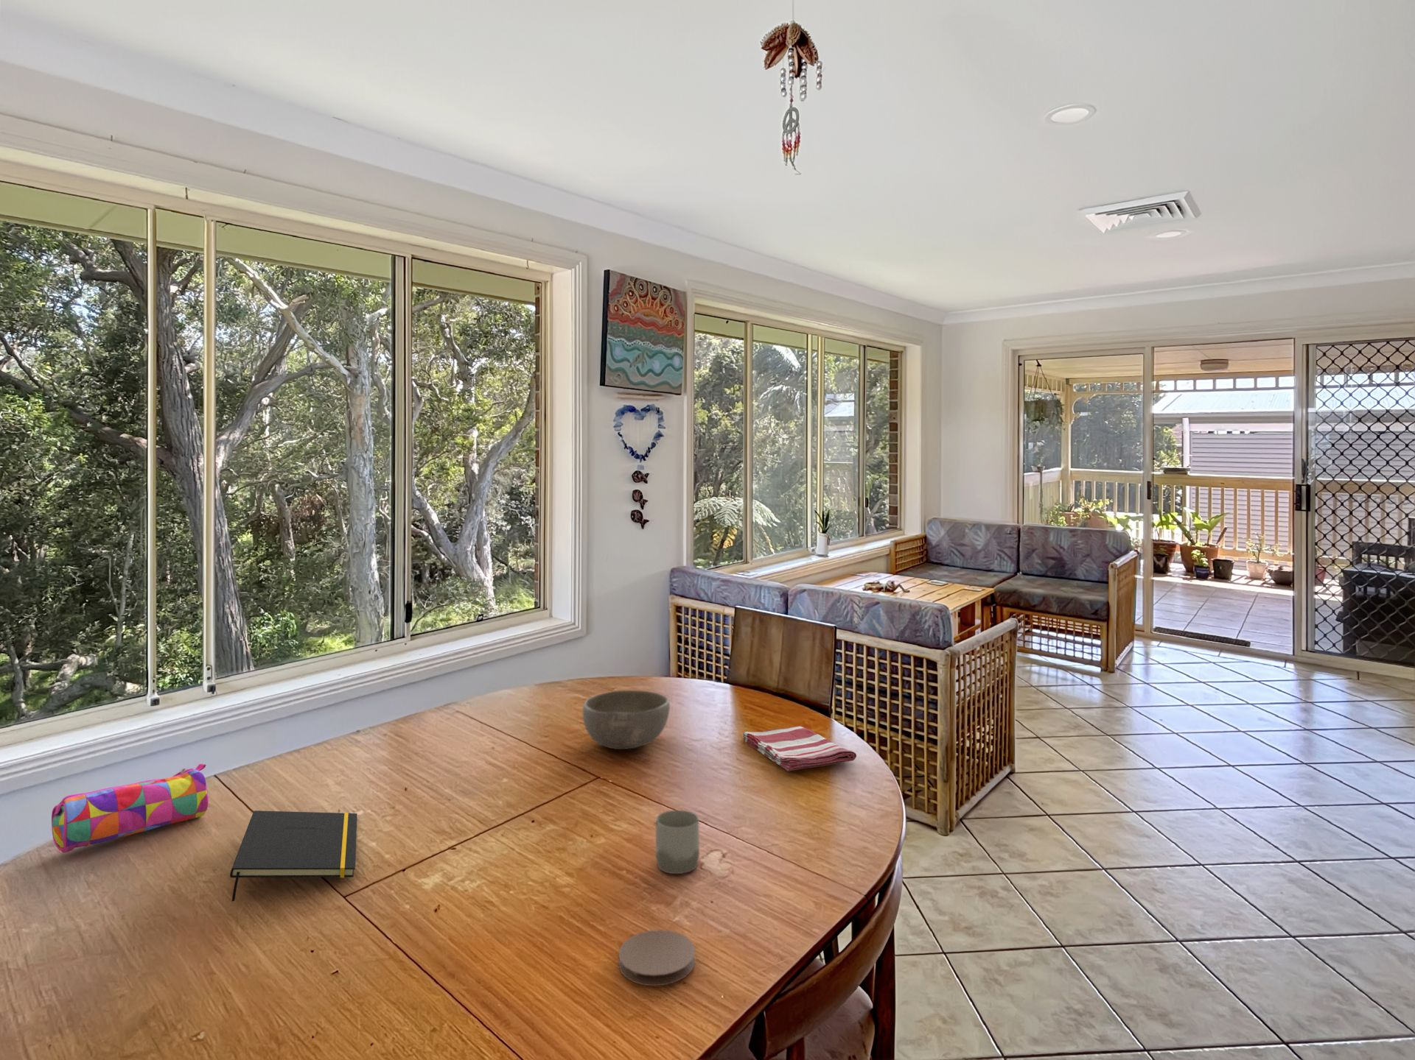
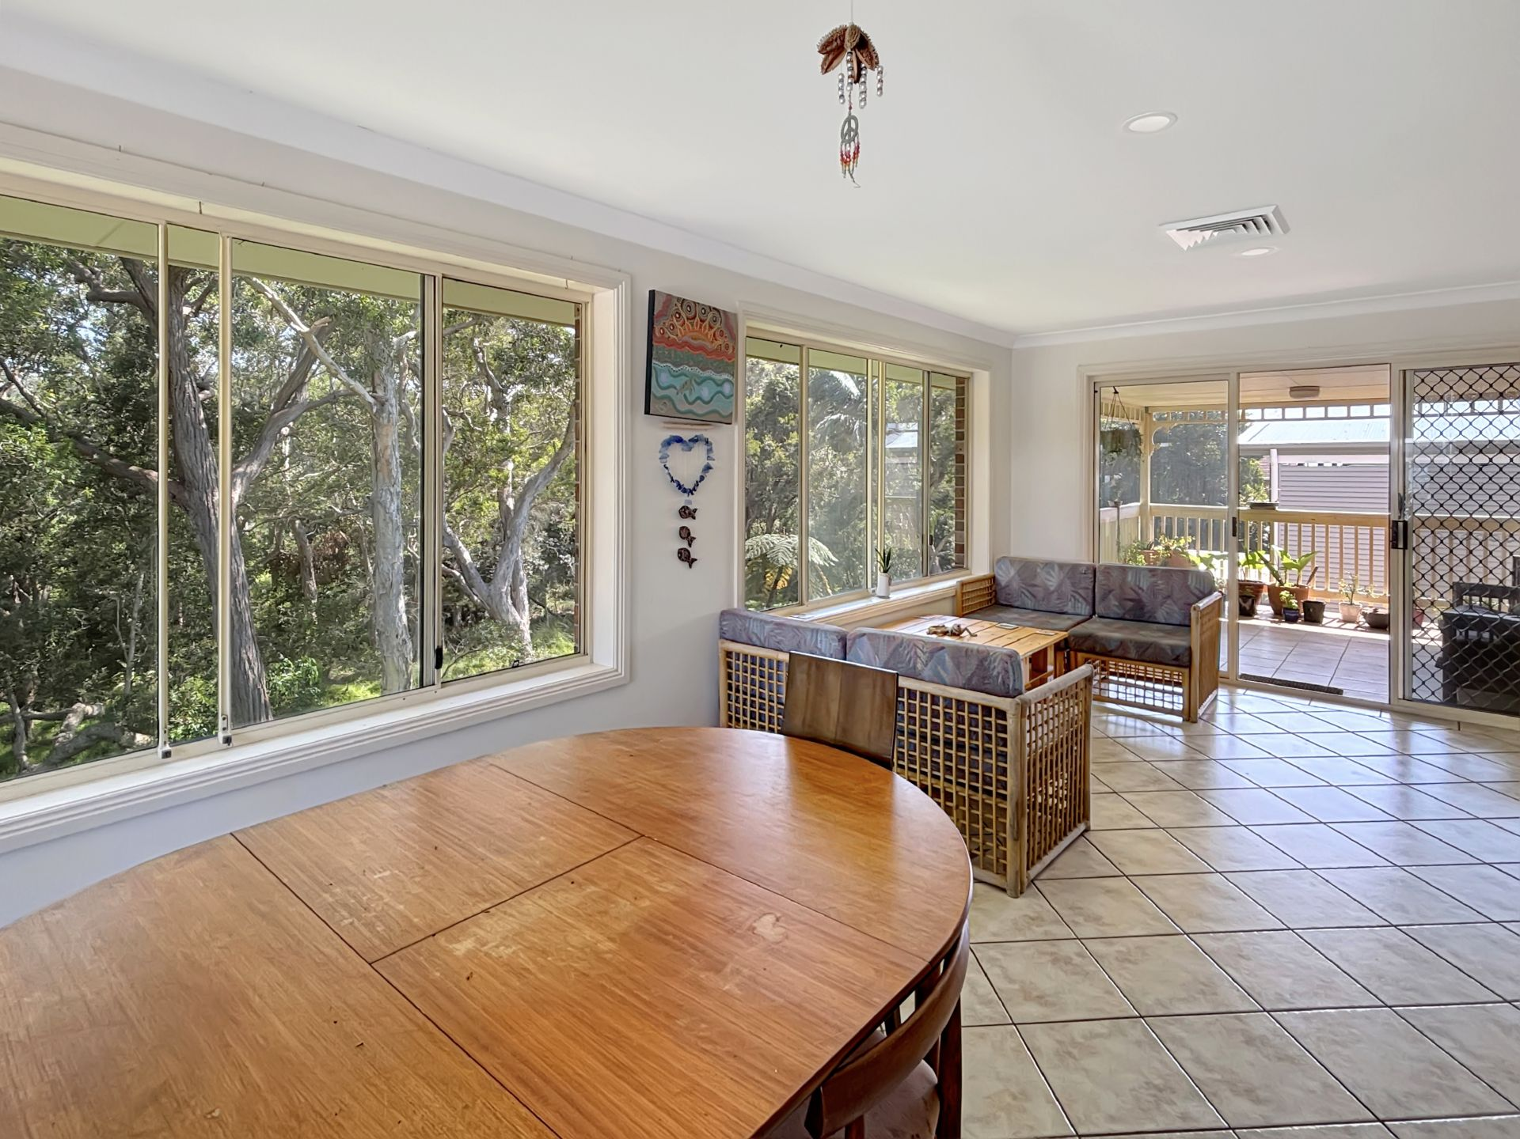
- cup [655,809,700,874]
- bowl [583,689,671,750]
- pencil case [51,764,209,853]
- dish towel [742,725,857,773]
- coaster [617,929,695,987]
- notepad [230,809,358,903]
